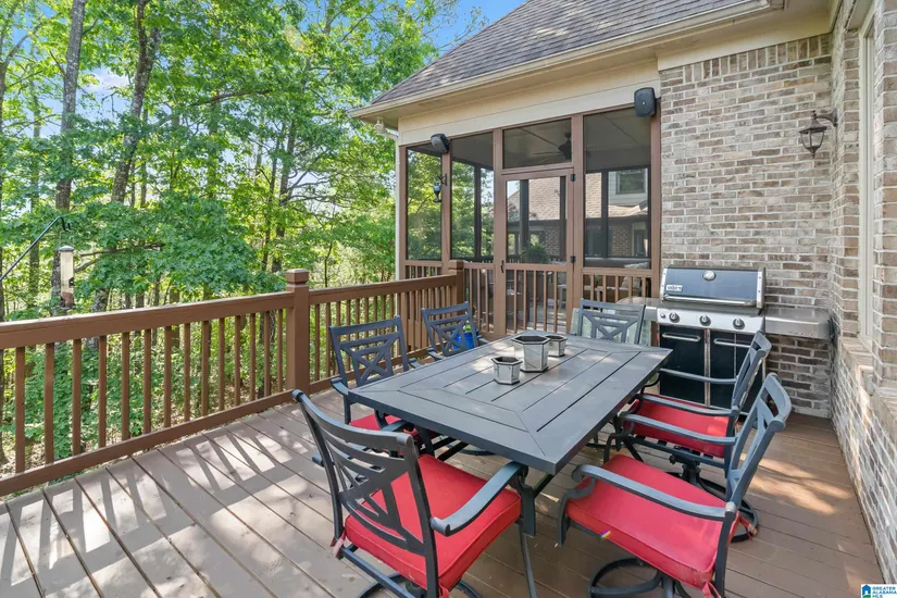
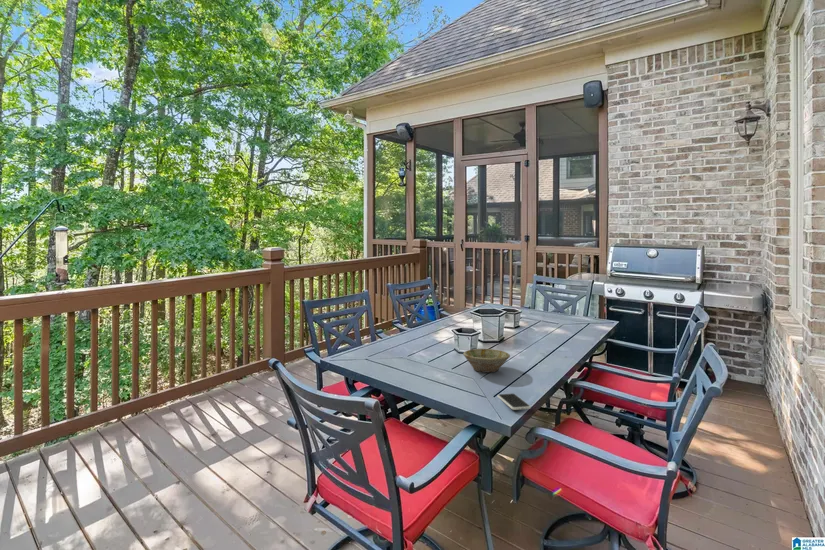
+ bowl [462,348,511,373]
+ smartphone [497,393,532,411]
